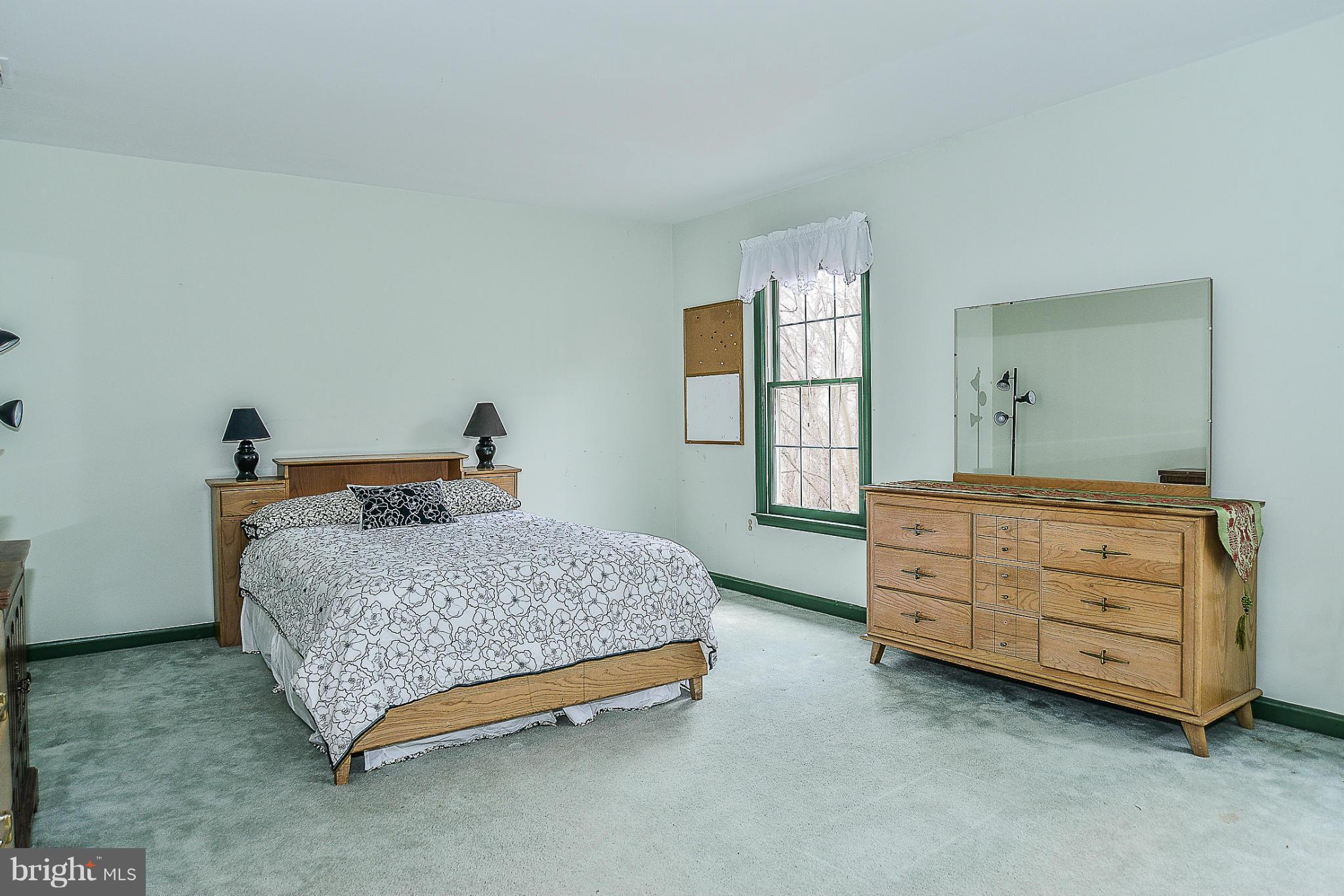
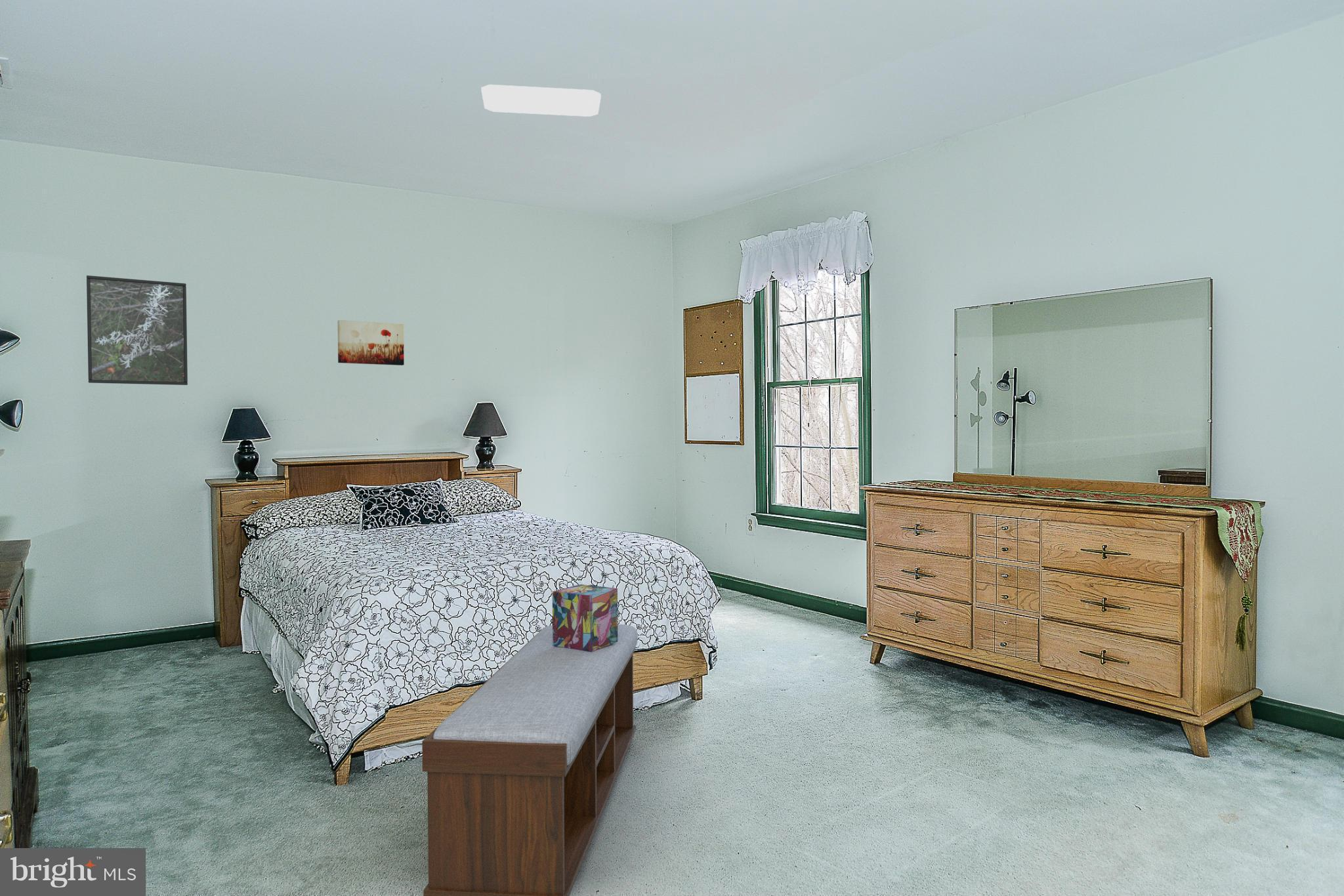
+ ceiling light [481,84,602,117]
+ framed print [86,275,188,386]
+ decorative box [552,584,618,652]
+ wall art [337,319,405,366]
+ bench [421,624,639,896]
